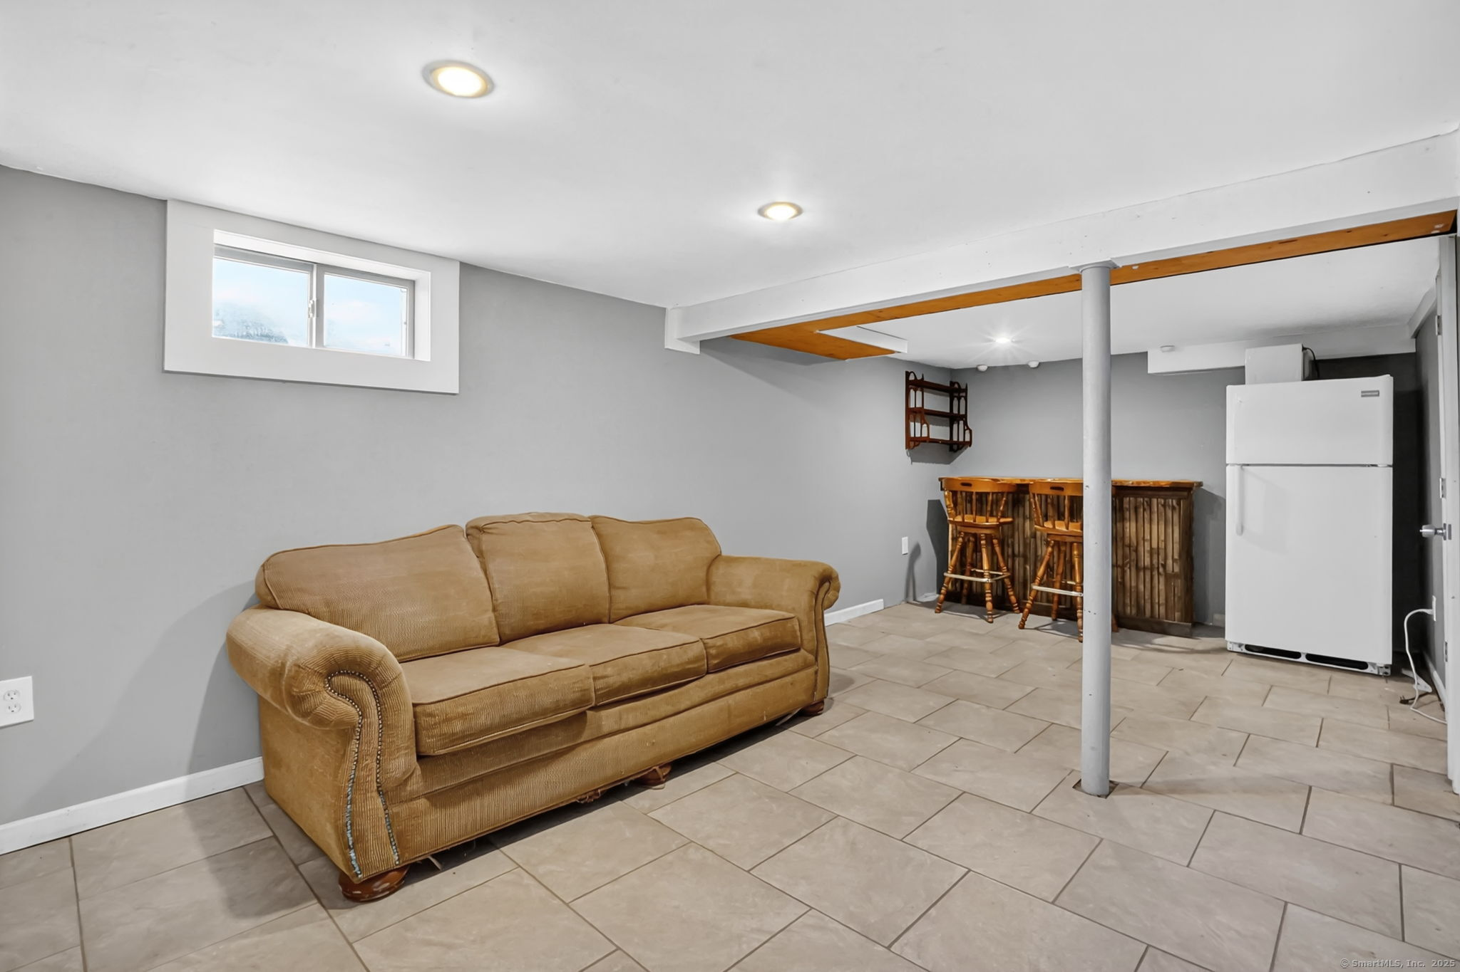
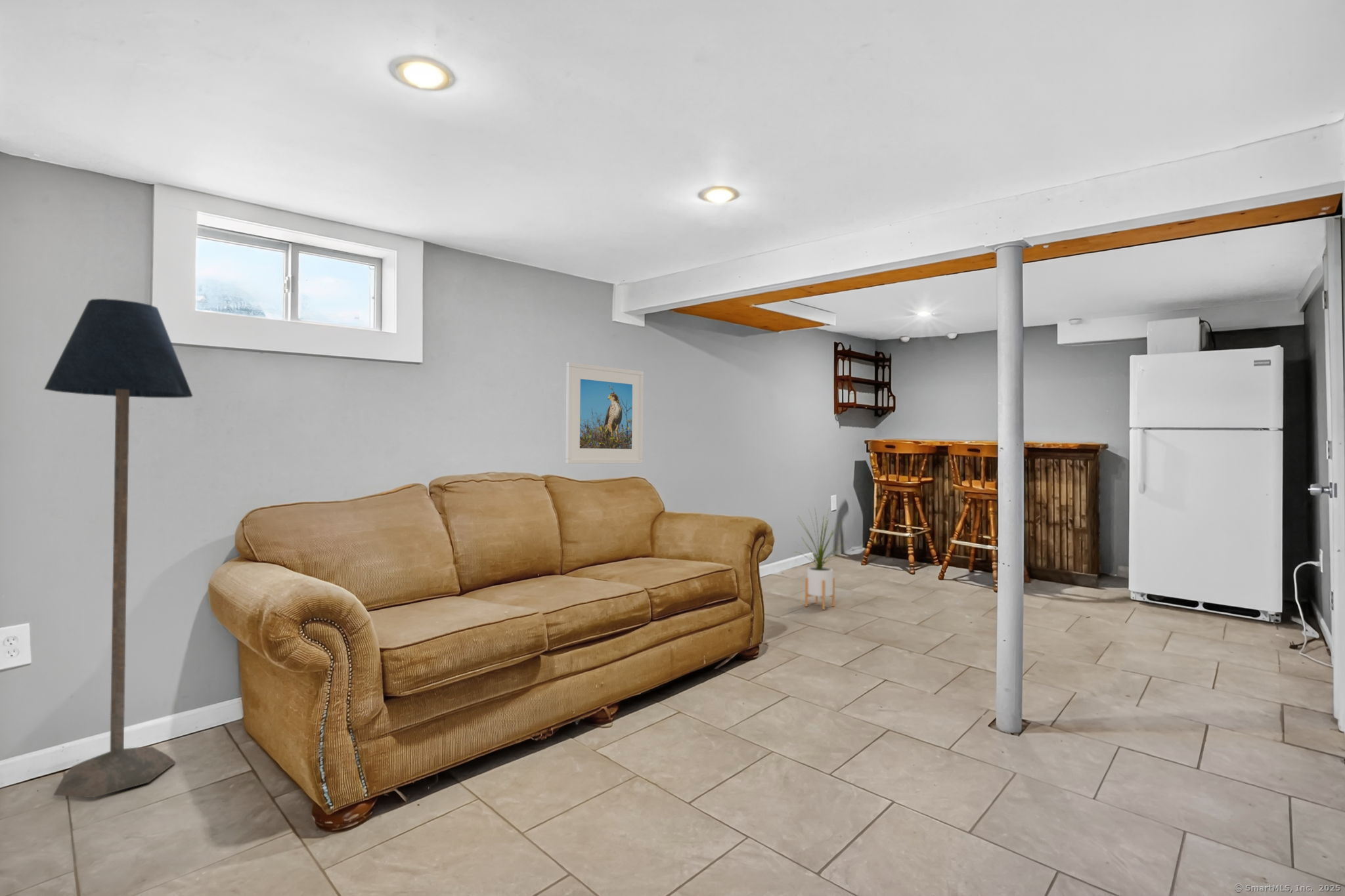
+ house plant [793,506,846,610]
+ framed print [565,362,644,464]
+ floor lamp [43,298,193,798]
